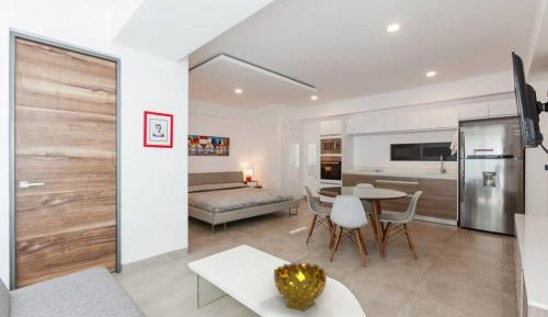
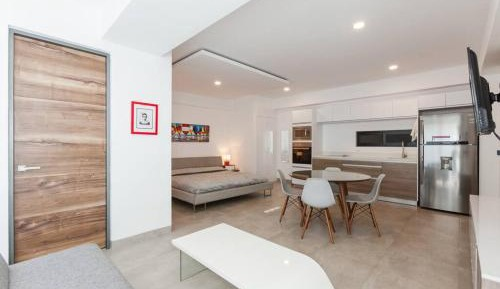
- decorative bowl [273,260,328,313]
